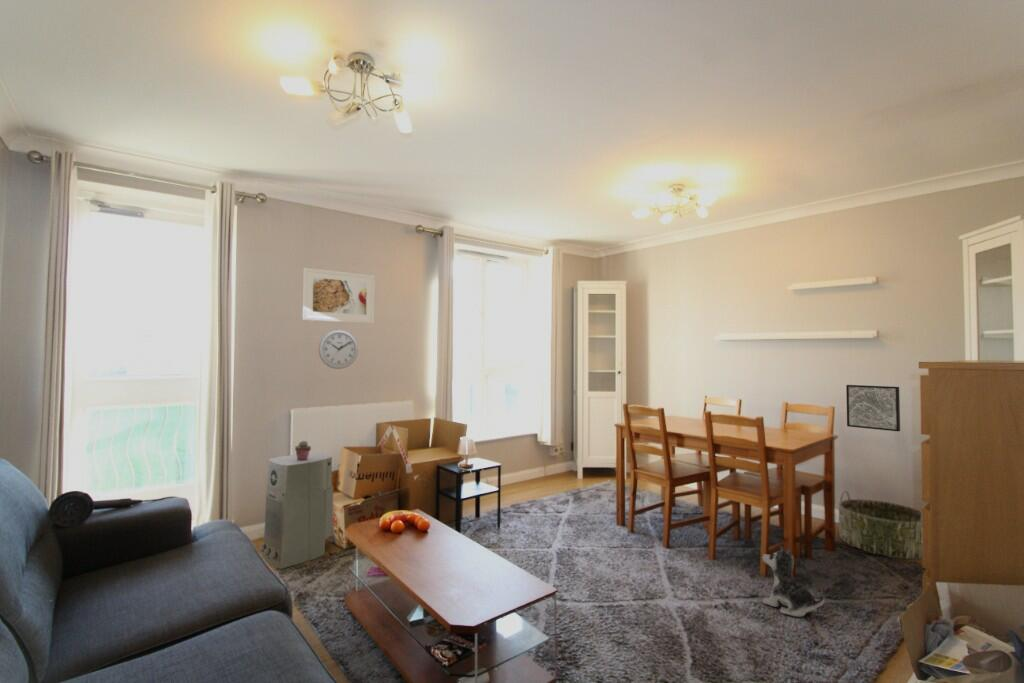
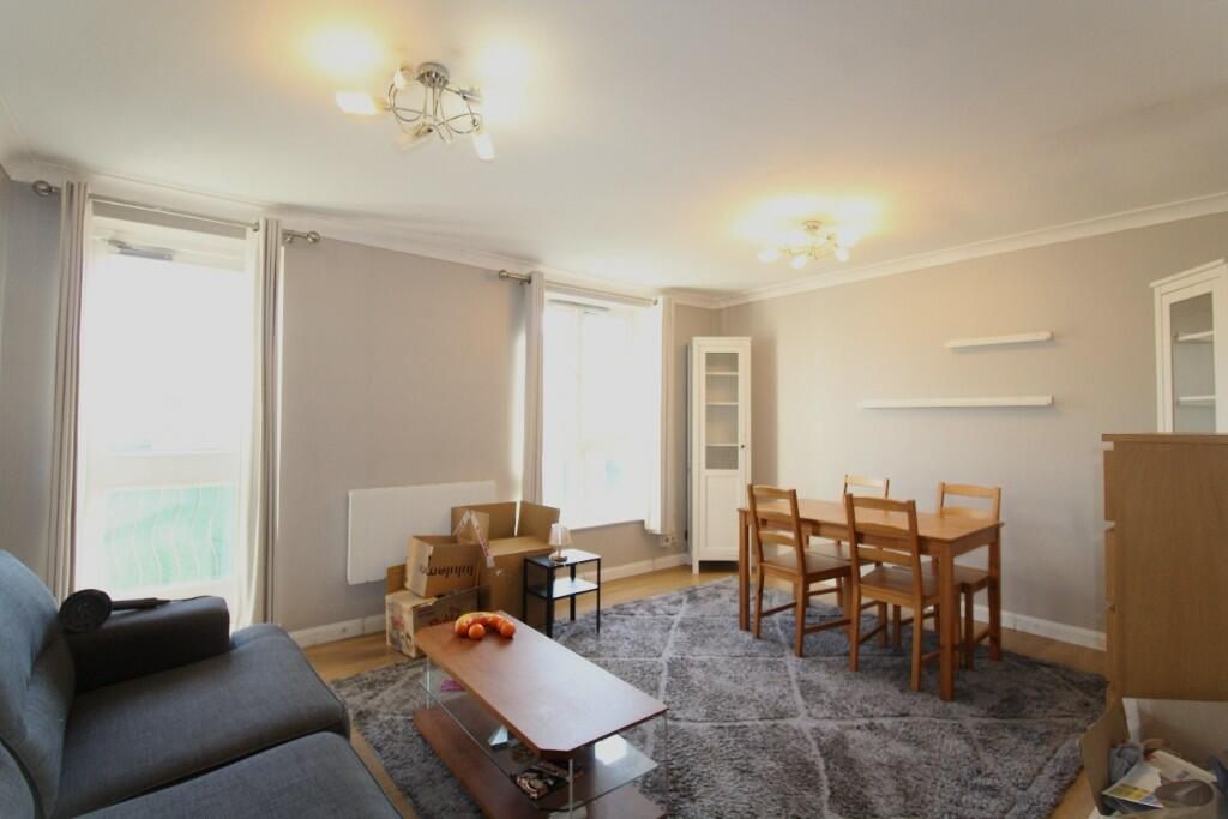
- plush toy [761,545,826,618]
- basket [838,490,923,560]
- potted succulent [294,440,312,461]
- wall clock [317,329,359,370]
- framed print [302,267,376,324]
- air purifier [259,452,334,570]
- wall art [845,384,901,432]
